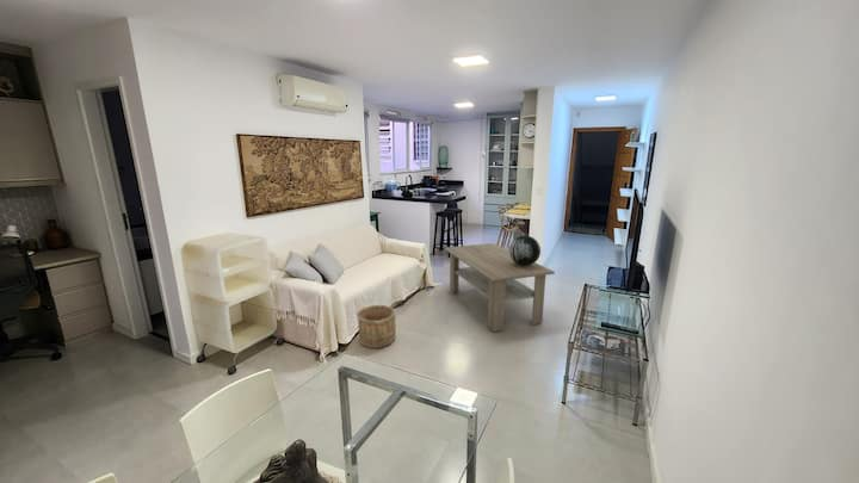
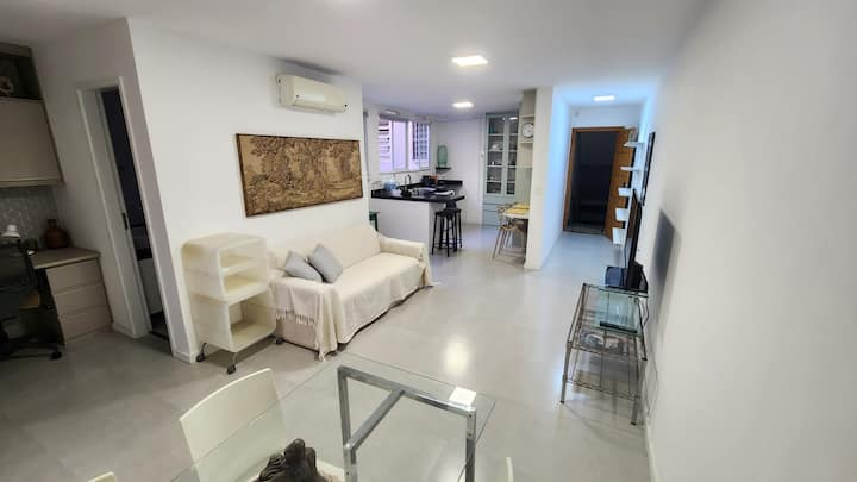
- decorative sphere [508,235,542,266]
- coffee table [443,242,556,333]
- wooden bucket [356,304,397,349]
